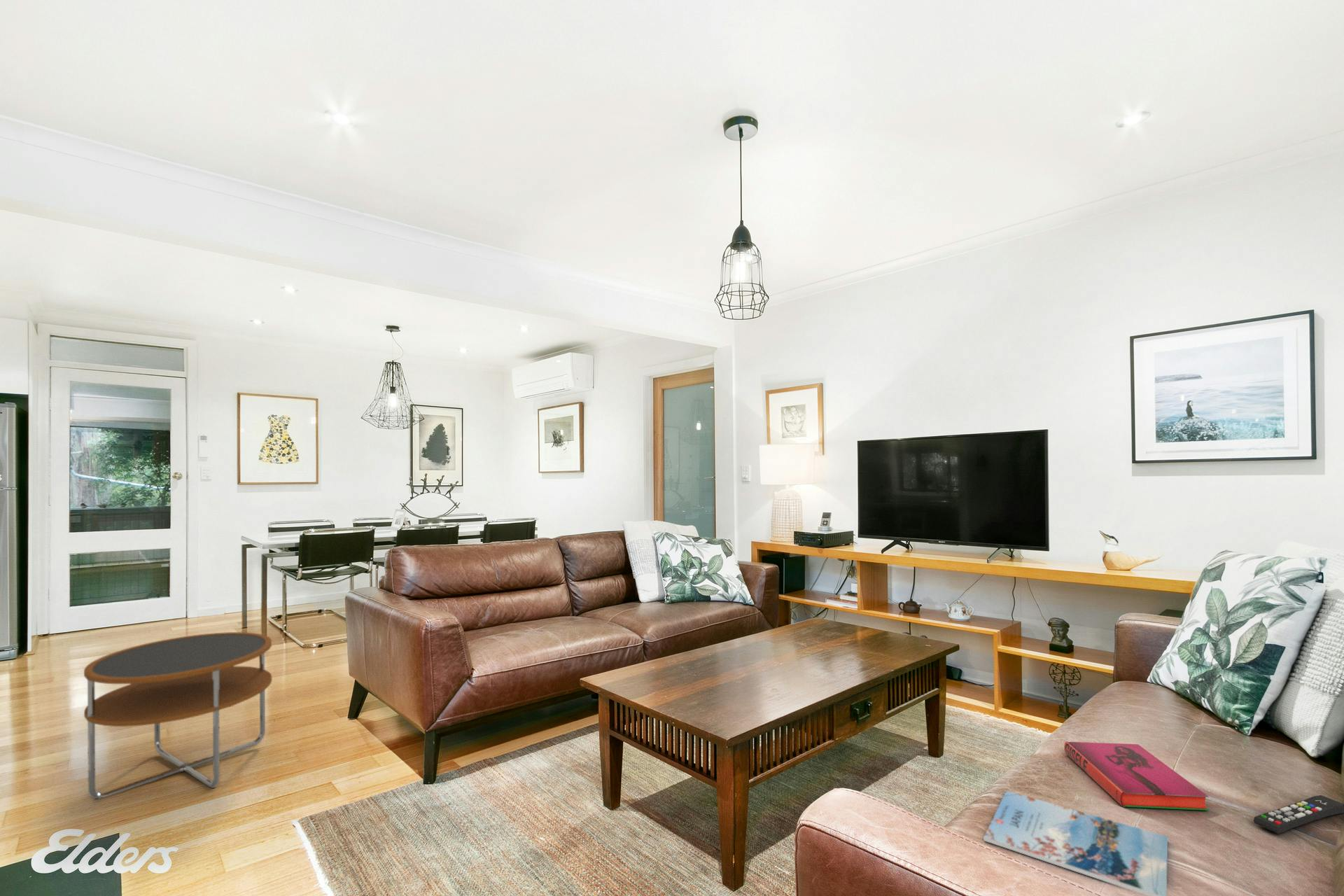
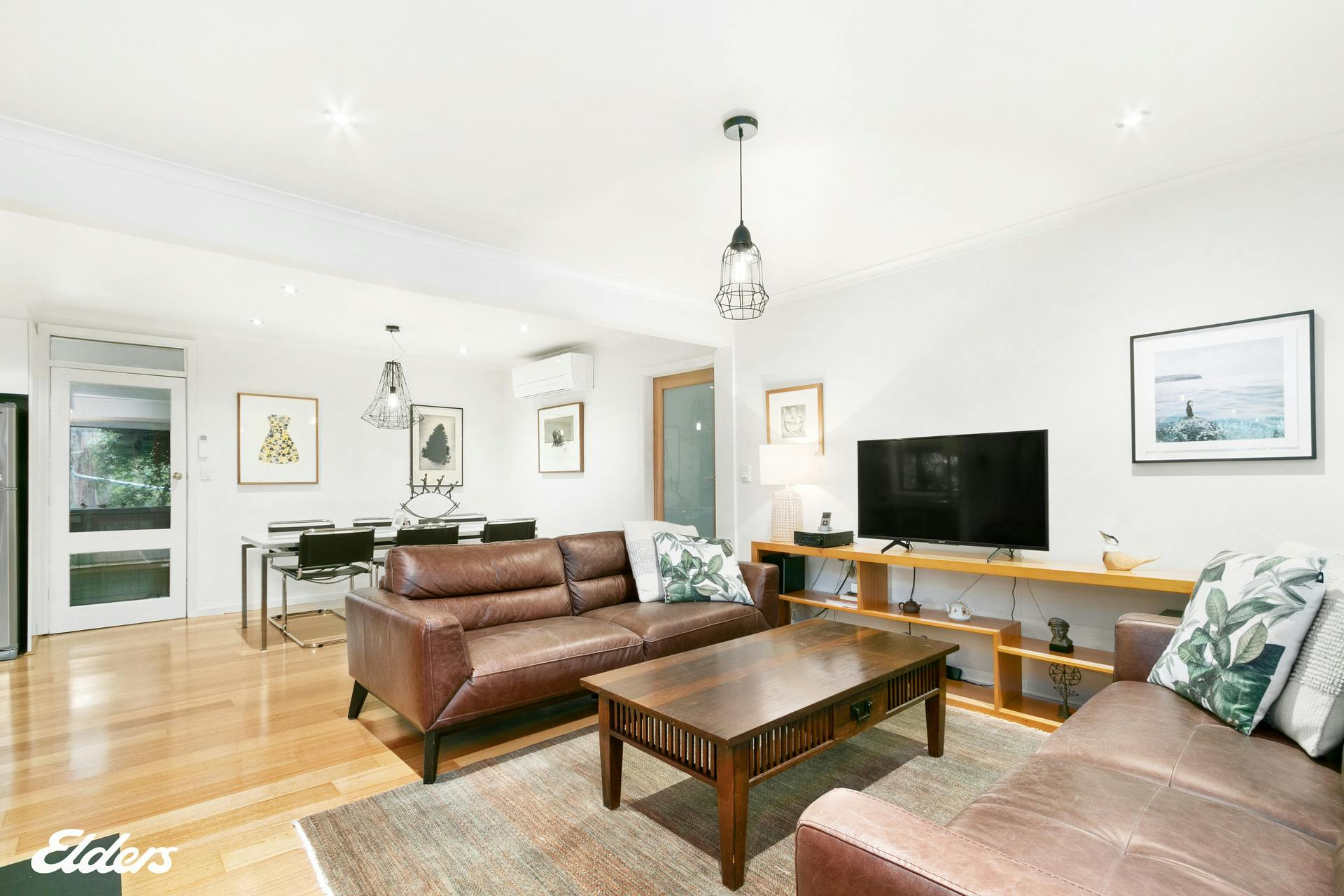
- magazine [983,790,1168,896]
- remote control [1253,794,1344,834]
- side table [83,631,273,799]
- hardback book [1063,741,1209,811]
